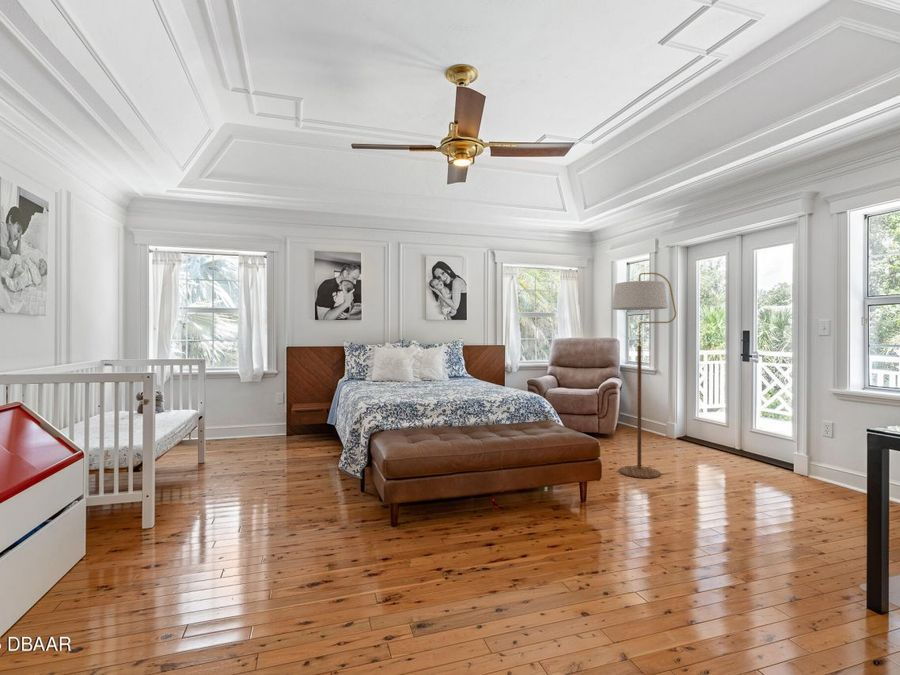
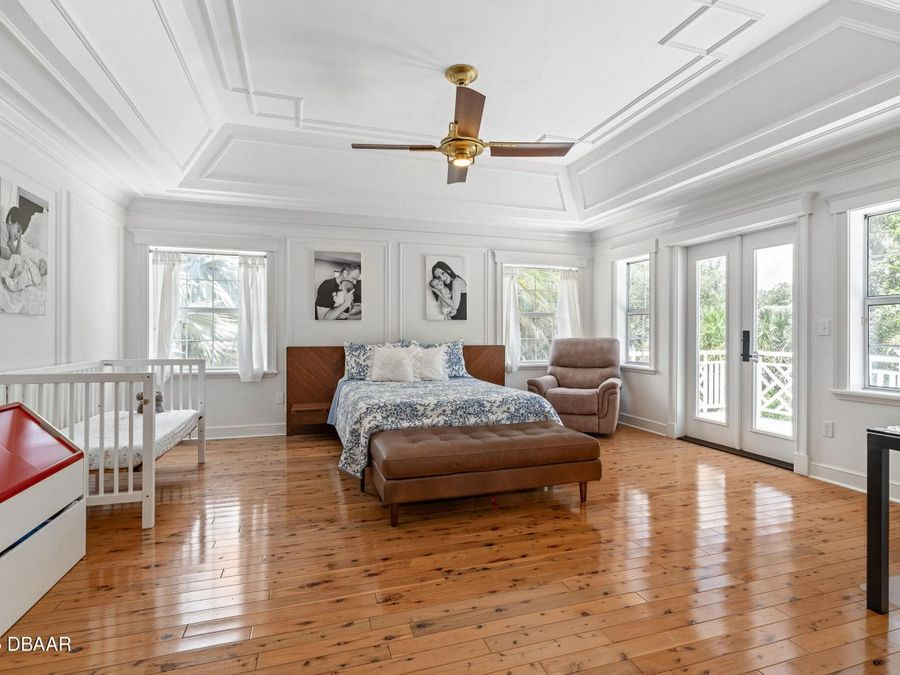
- floor lamp [611,272,677,479]
